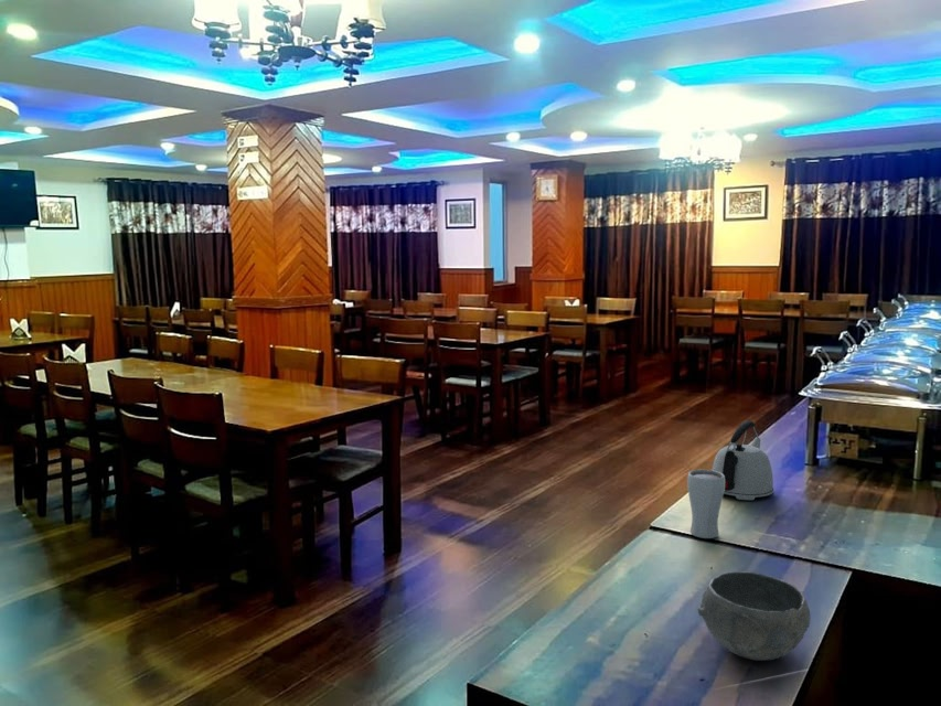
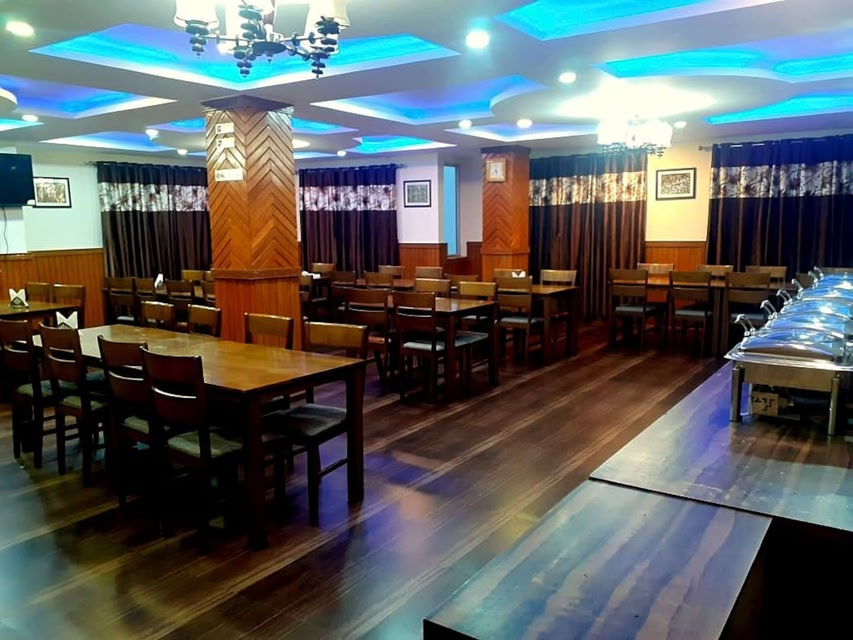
- kettle [712,419,774,501]
- bowl [697,570,811,662]
- drinking glass [686,469,725,539]
